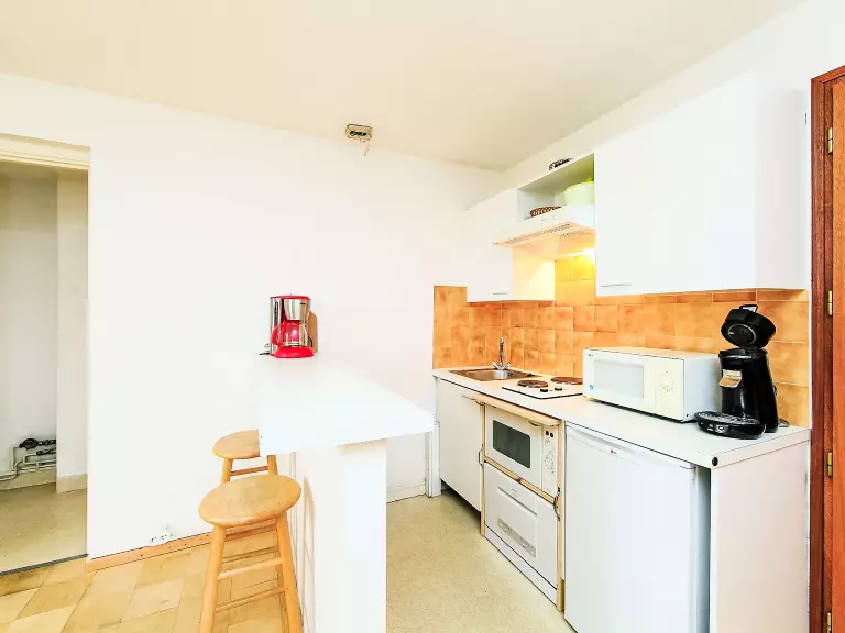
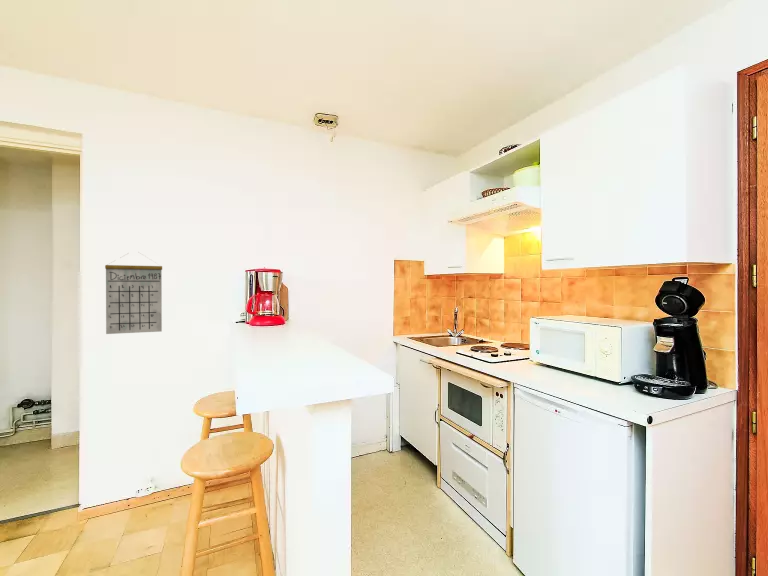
+ calendar [104,252,163,335]
